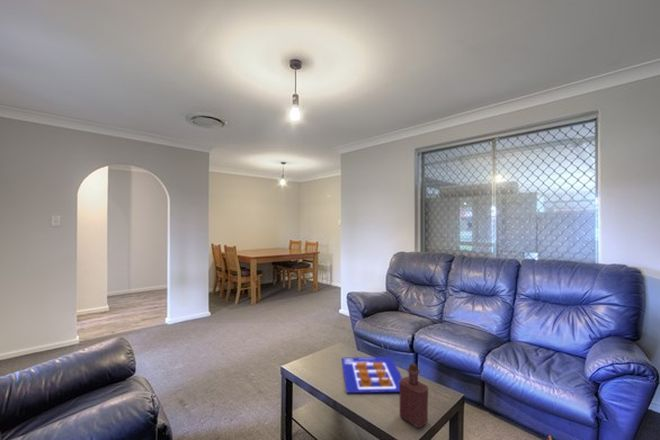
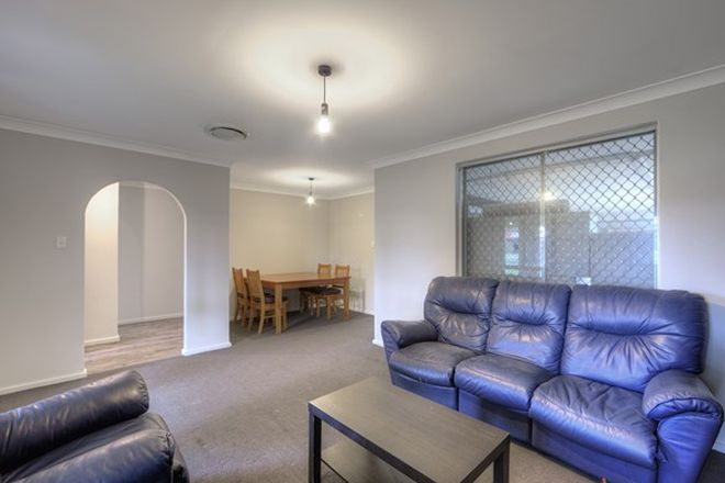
- poster [341,356,403,394]
- bottle [399,362,429,429]
